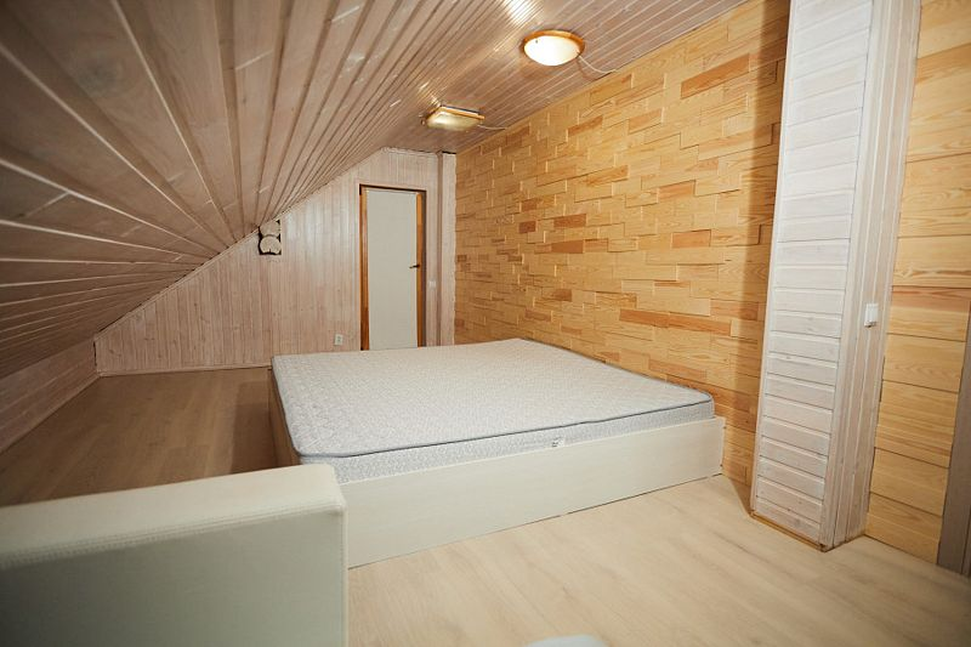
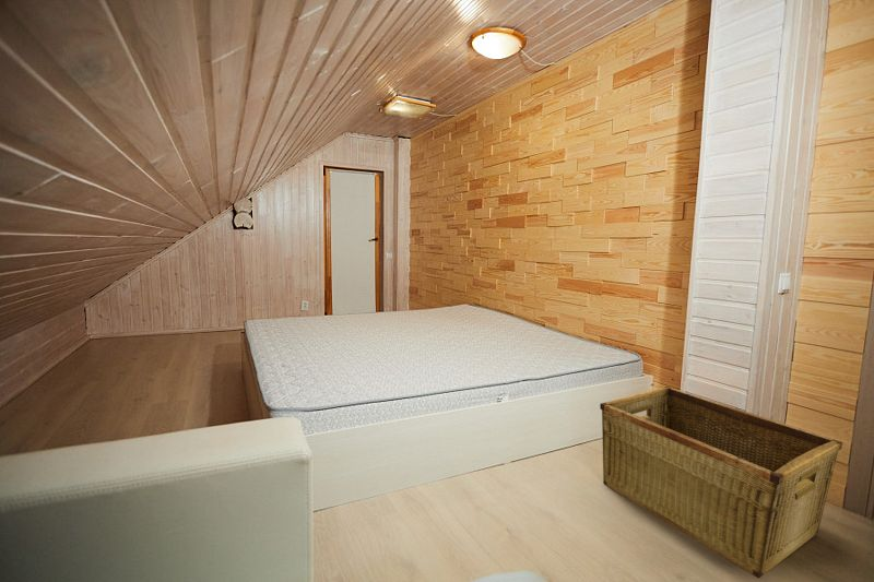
+ hamper [599,385,845,579]
